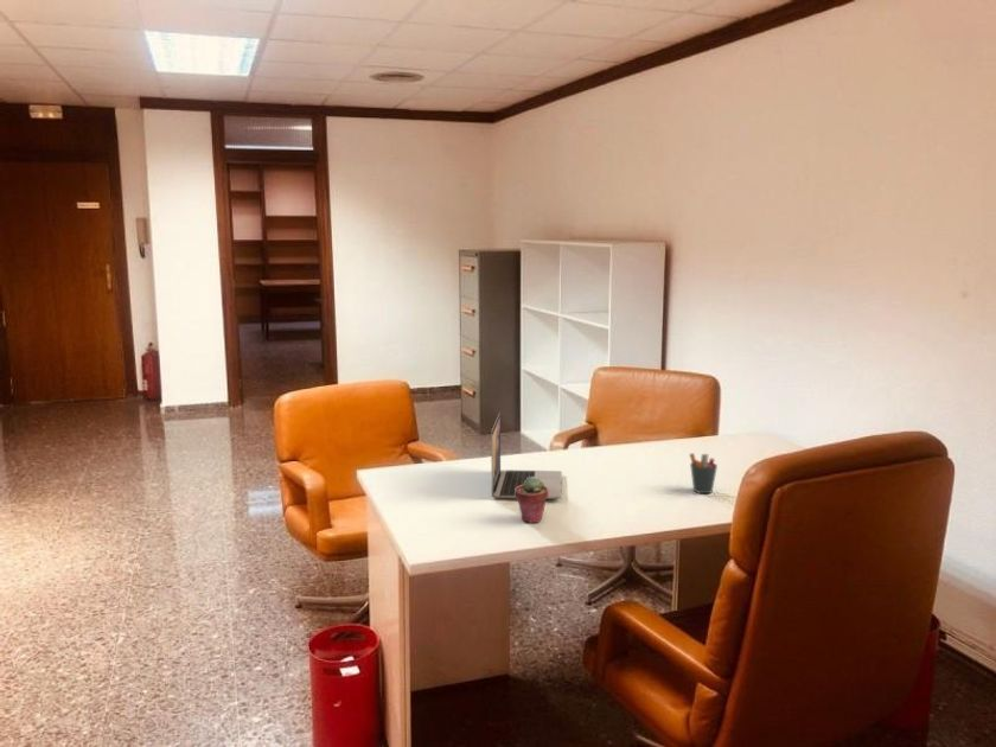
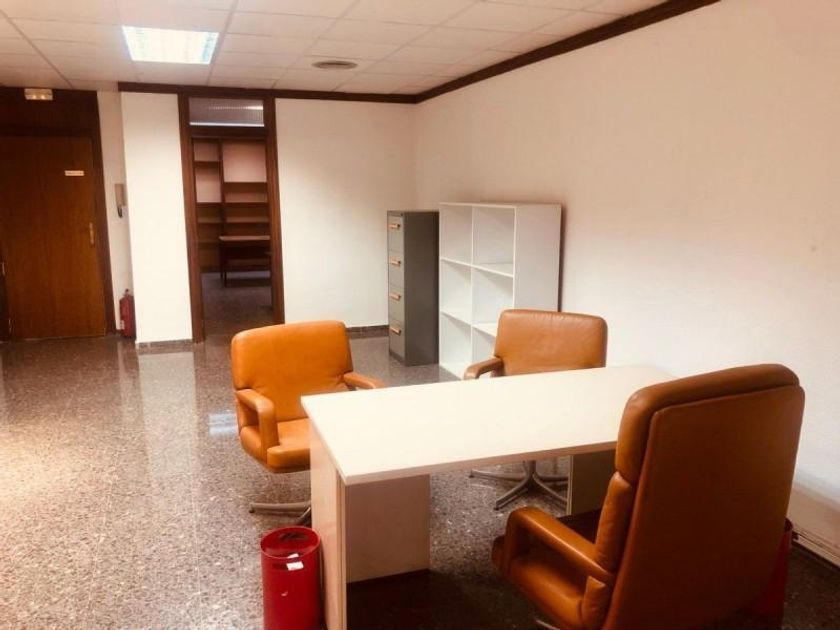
- laptop [490,411,563,500]
- potted succulent [515,477,549,524]
- pen holder [689,452,719,494]
